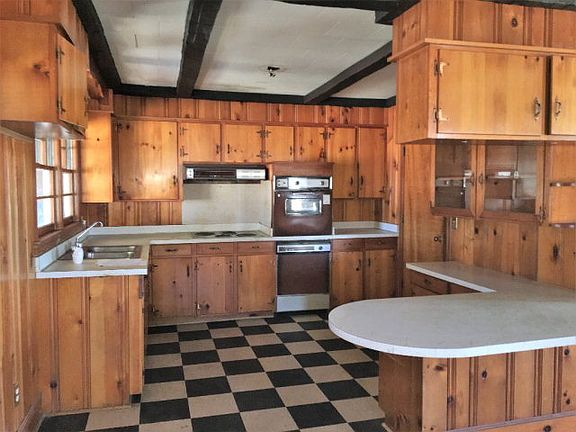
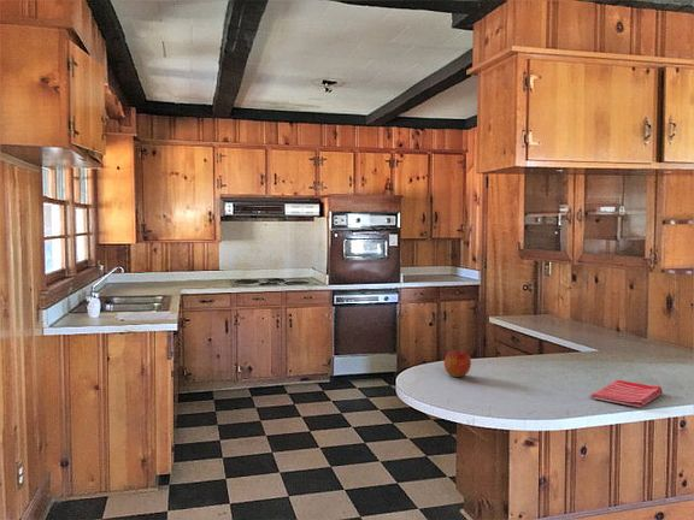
+ apple [443,349,472,378]
+ dish towel [589,379,664,408]
